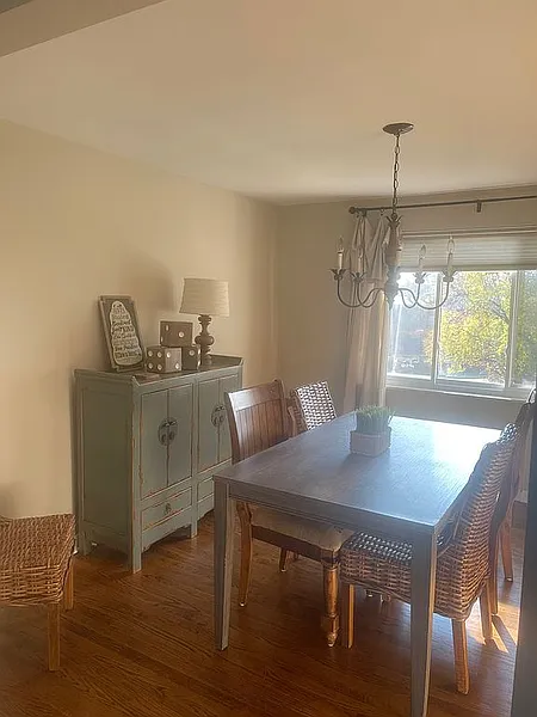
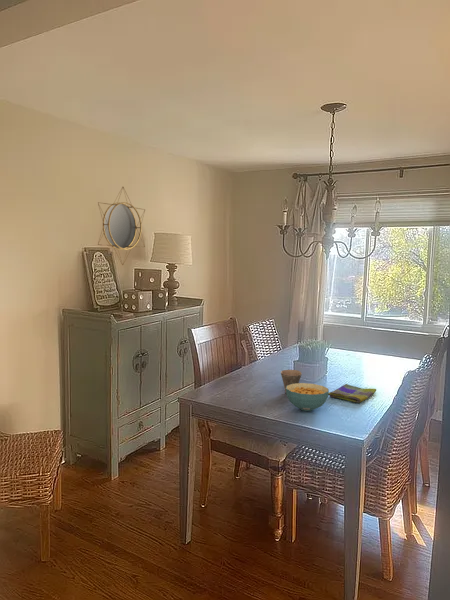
+ dish towel [328,383,377,404]
+ home mirror [97,186,146,266]
+ cup [280,369,303,393]
+ cereal bowl [285,382,330,412]
